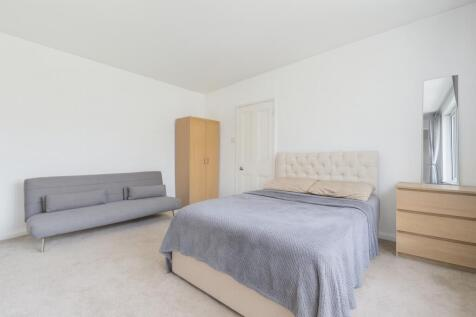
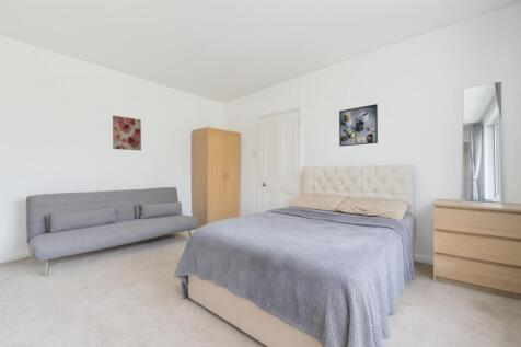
+ wall art [112,114,142,151]
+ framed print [338,103,379,148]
